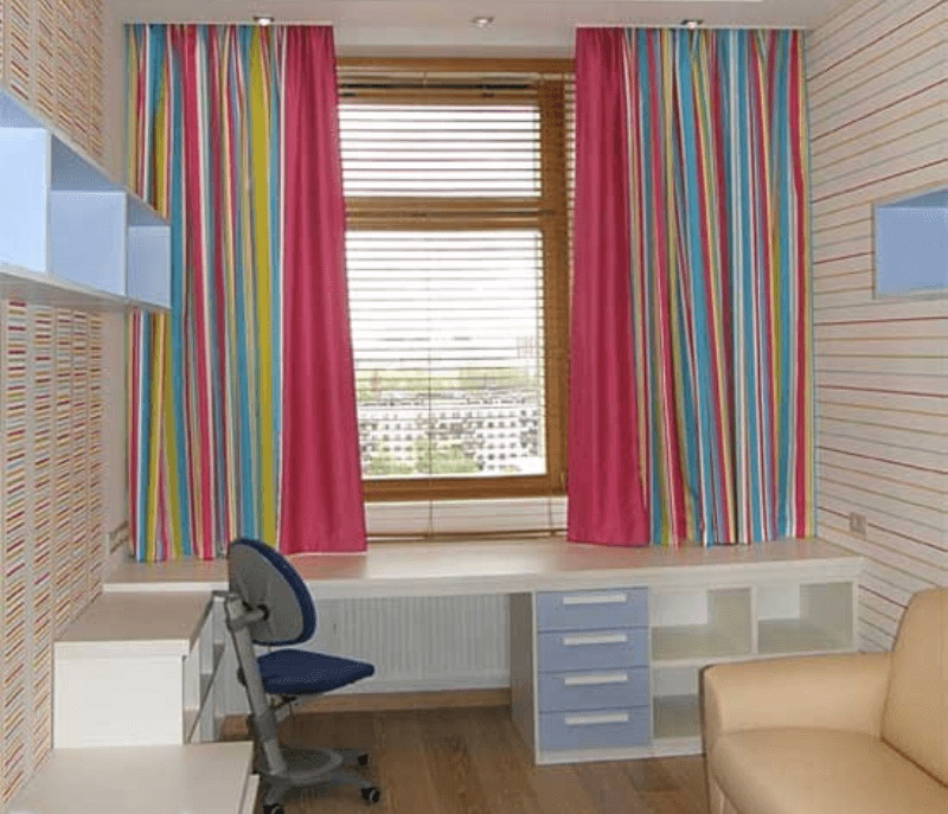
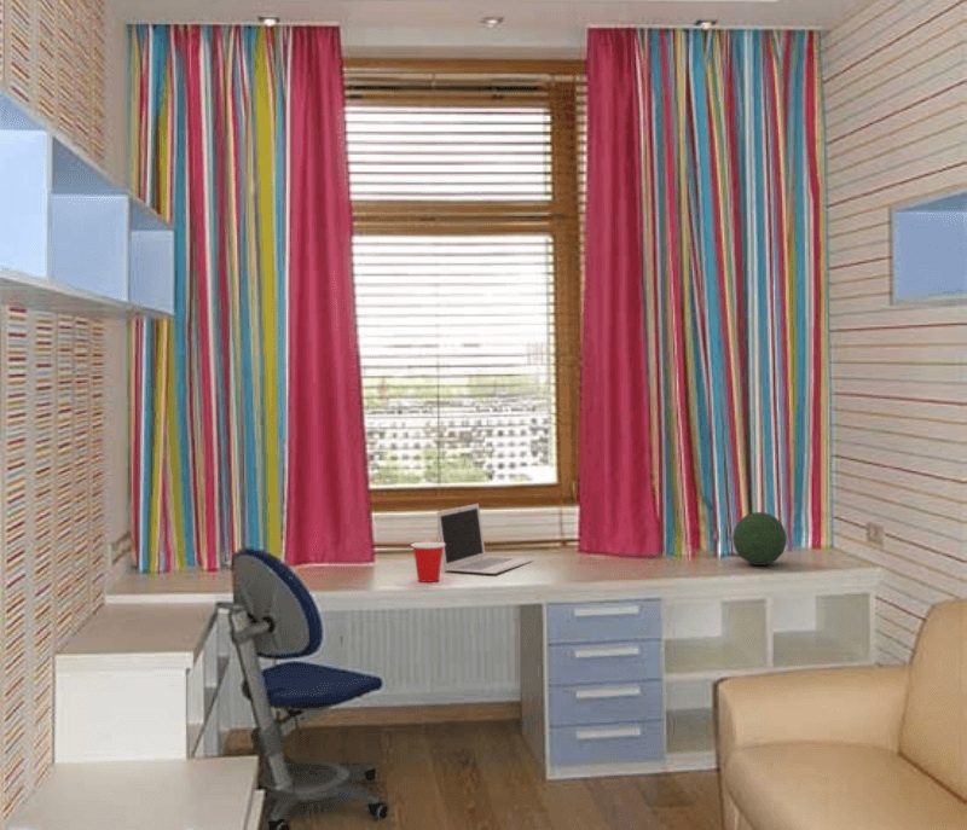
+ decorative orb [731,511,788,567]
+ laptop [435,503,534,575]
+ cup [410,541,446,584]
